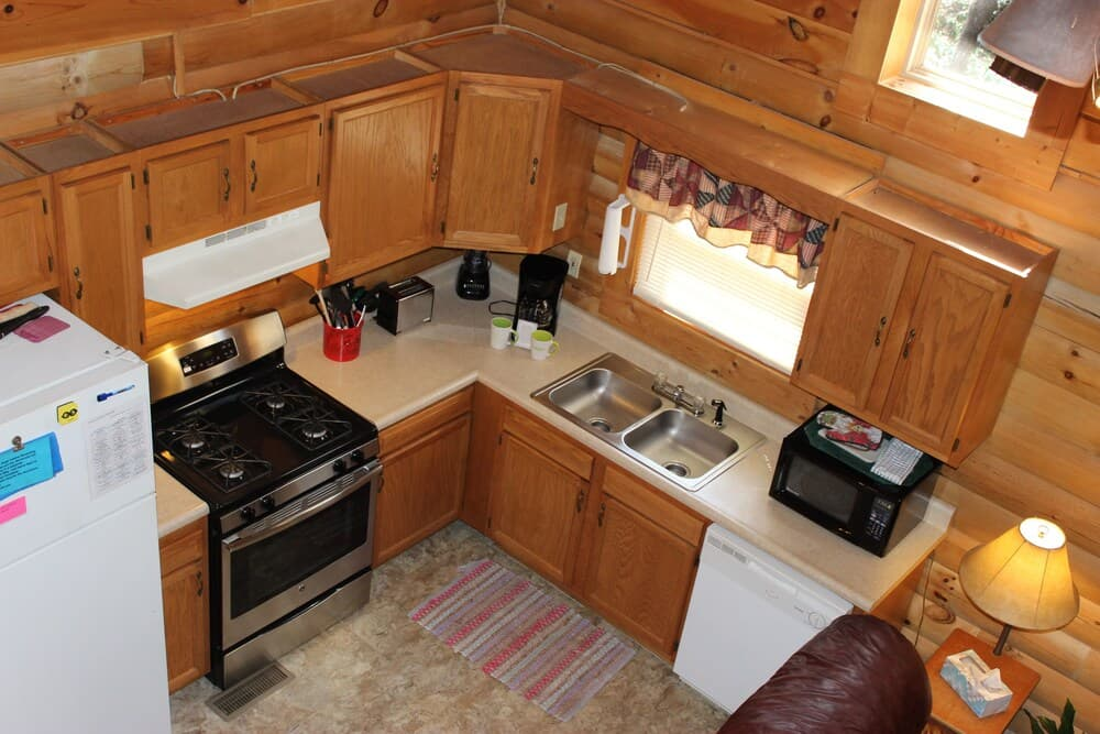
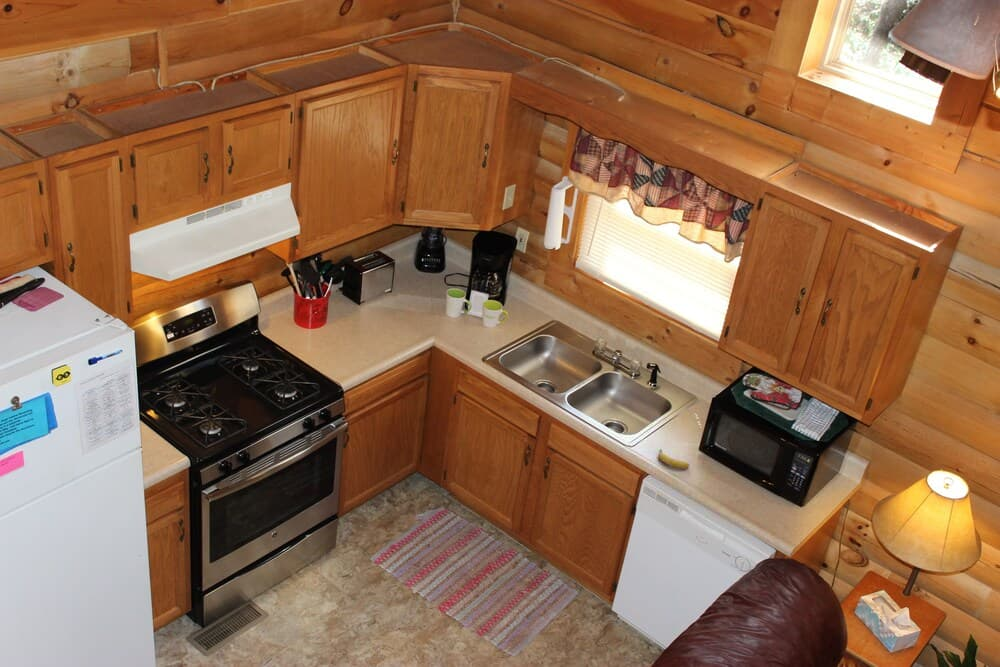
+ fruit [657,449,691,469]
